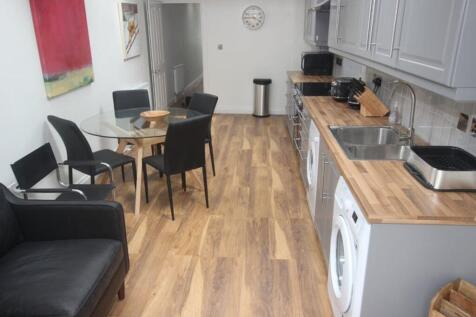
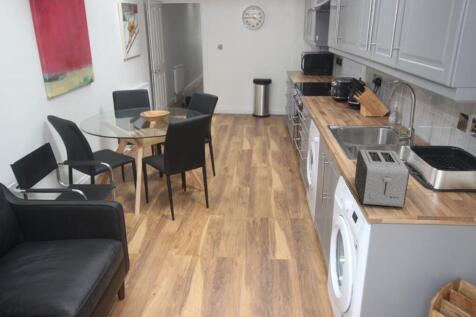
+ toaster [354,149,411,208]
